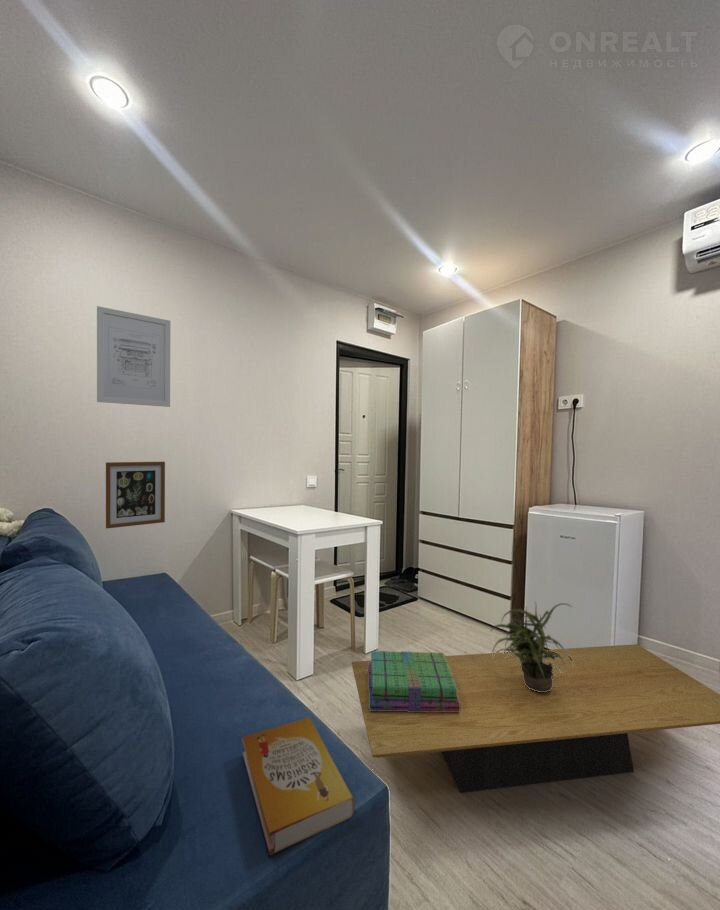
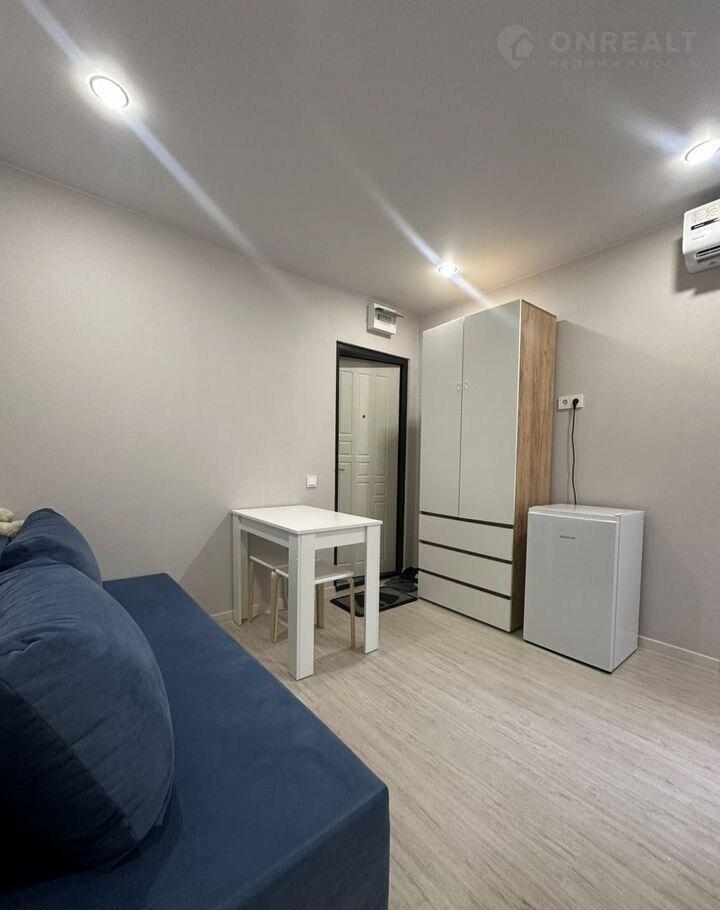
- book [241,716,356,856]
- wall art [96,305,171,408]
- coffee table [351,643,720,794]
- wall art [105,461,166,530]
- stack of books [367,650,460,712]
- potted plant [490,601,574,692]
